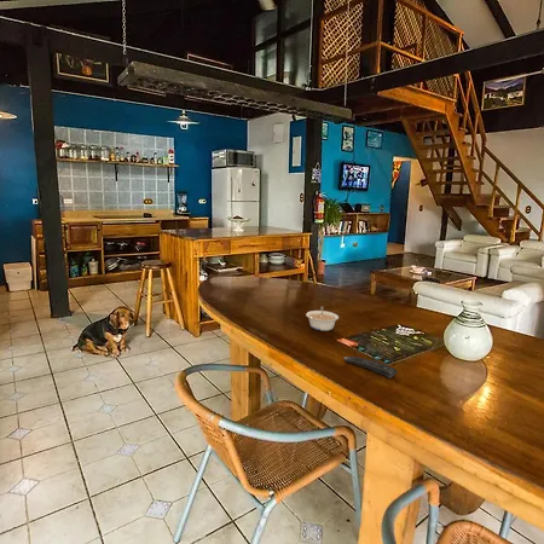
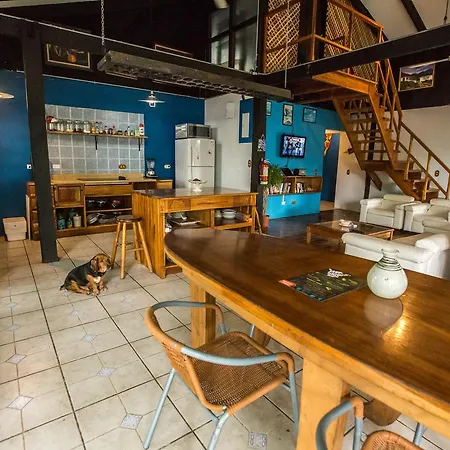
- remote control [343,355,398,380]
- legume [305,306,340,331]
